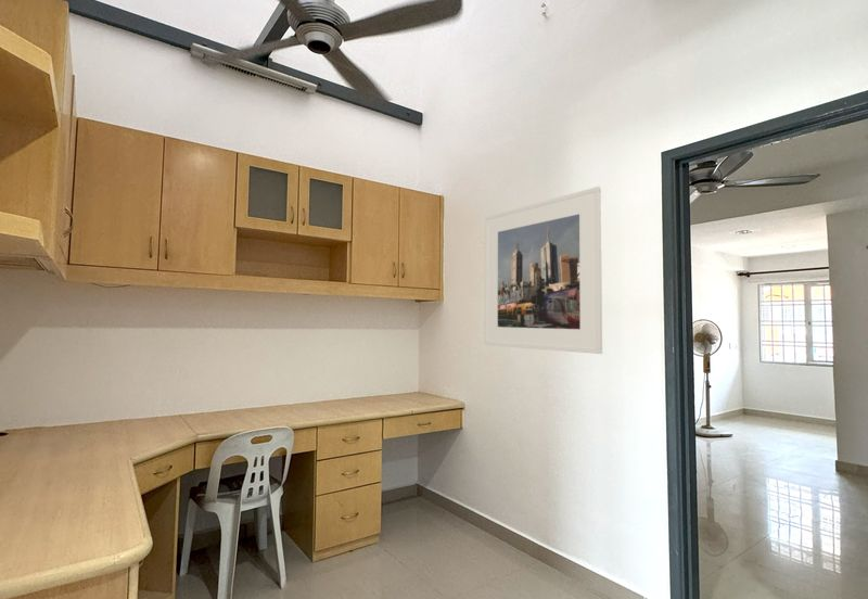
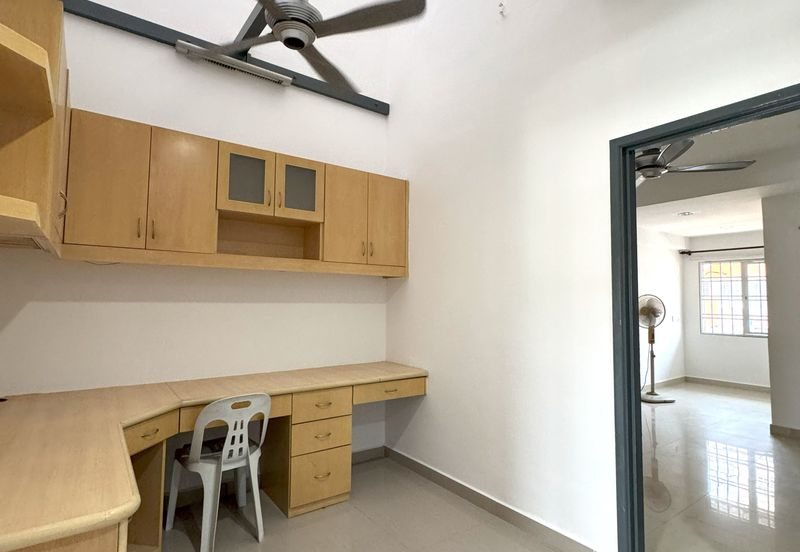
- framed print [483,186,603,355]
